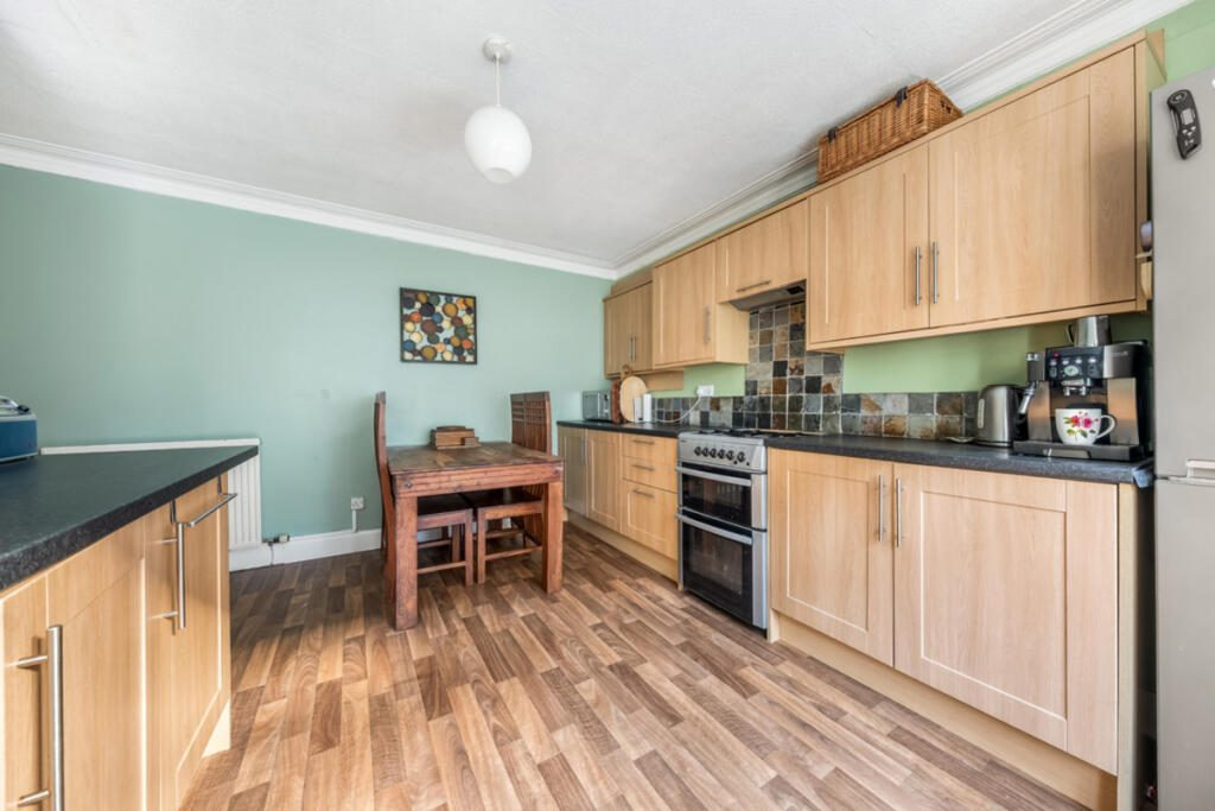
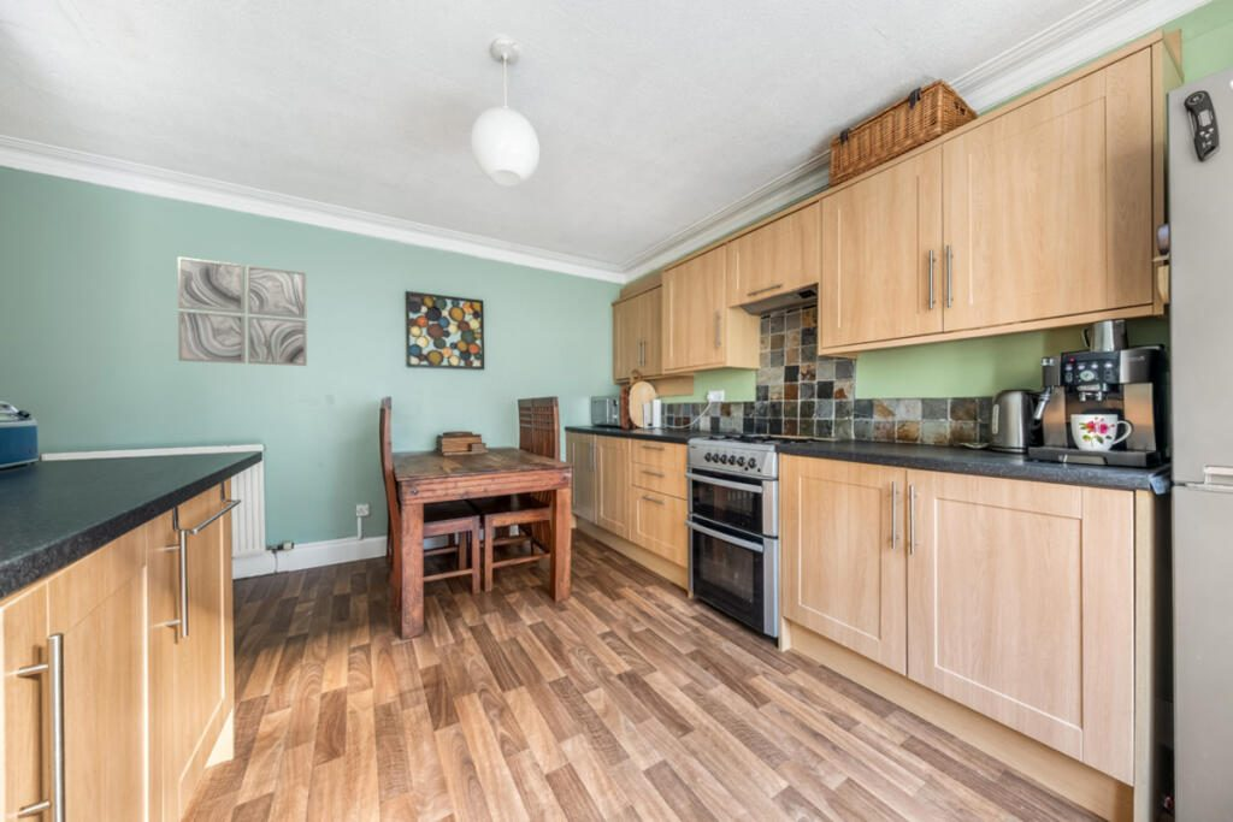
+ wall art [177,255,308,367]
